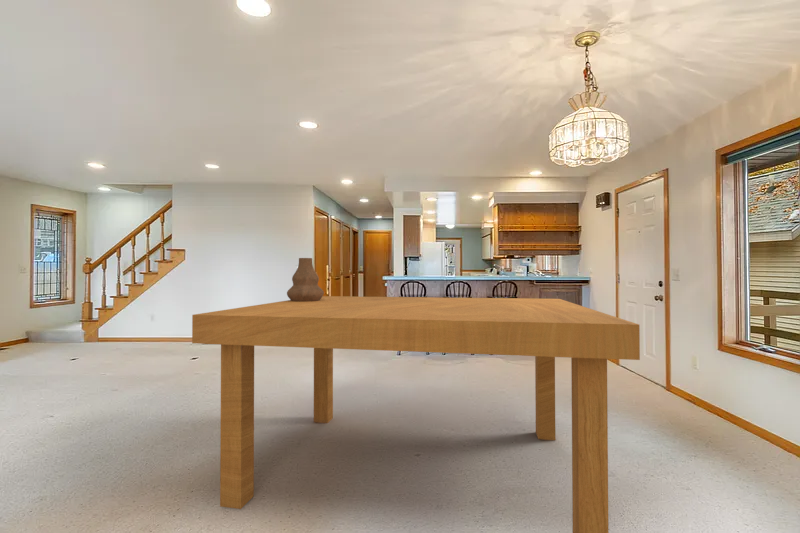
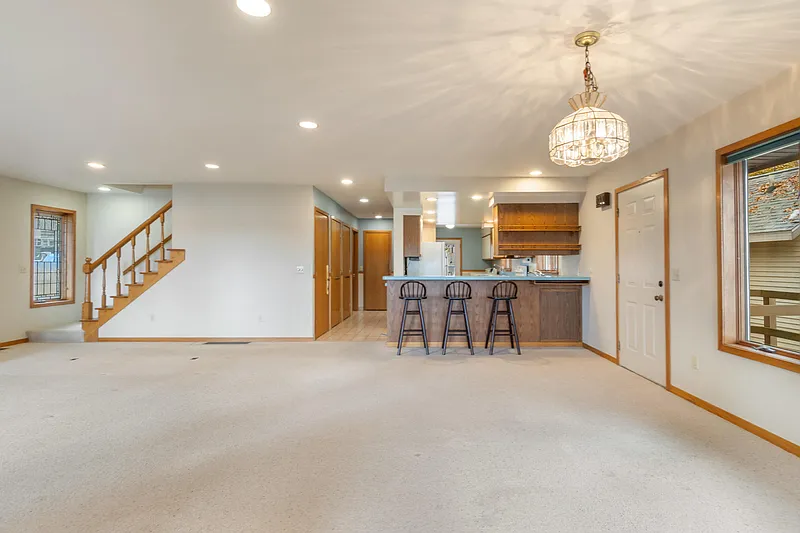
- vase [286,257,325,302]
- dining table [191,295,641,533]
